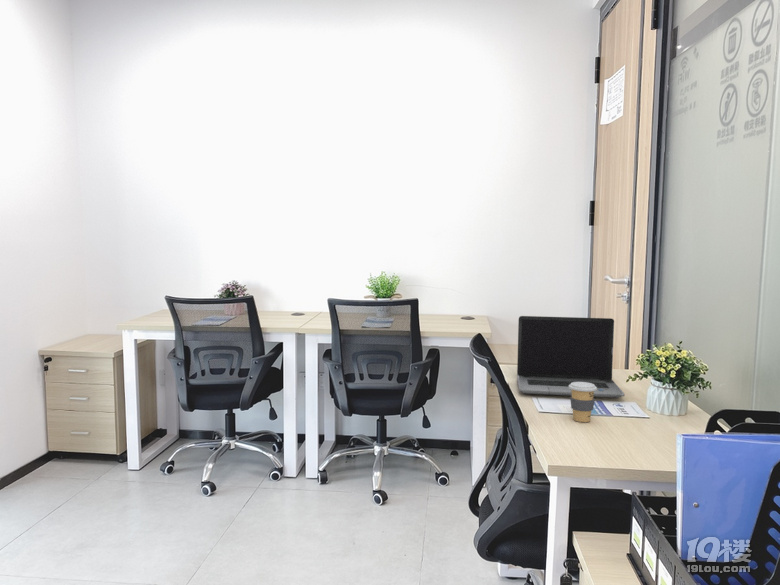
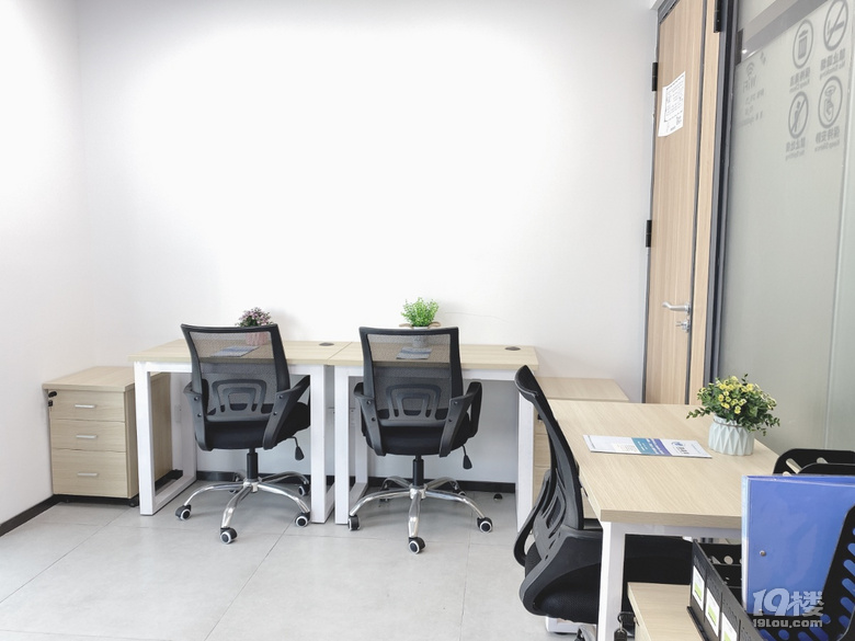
- laptop computer [516,315,626,399]
- coffee cup [569,382,597,423]
